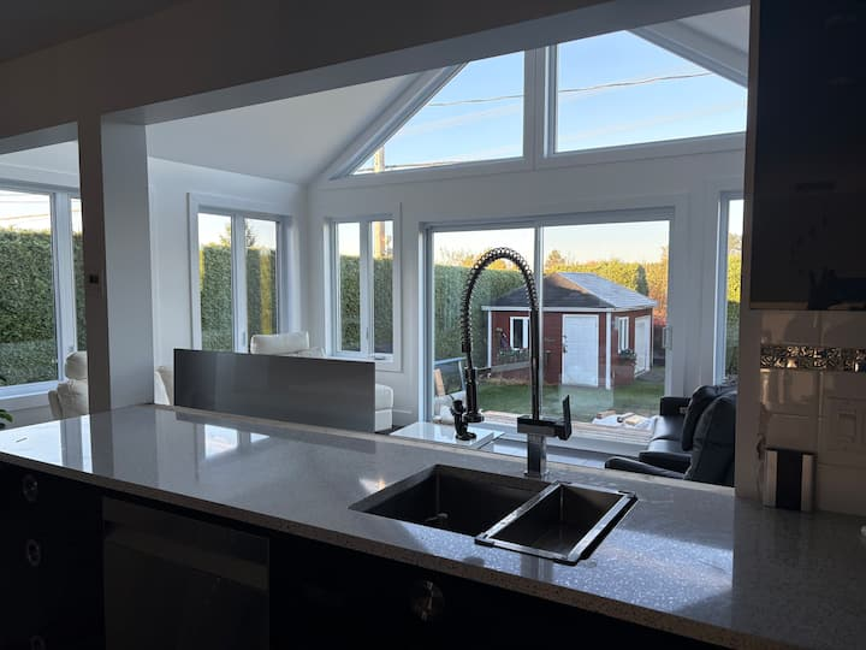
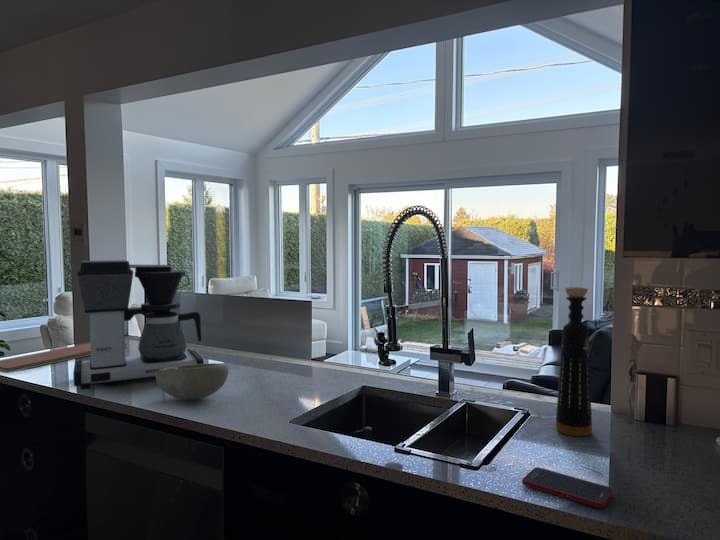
+ bowl [155,362,230,401]
+ chopping board [0,342,128,374]
+ cell phone [521,466,614,509]
+ bottle [555,286,593,437]
+ coffee maker [72,259,205,391]
